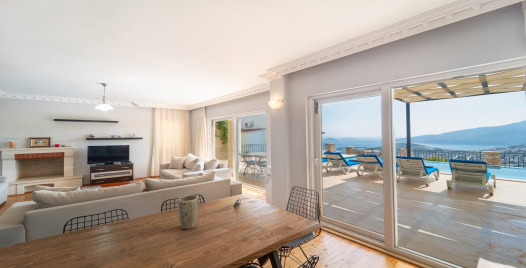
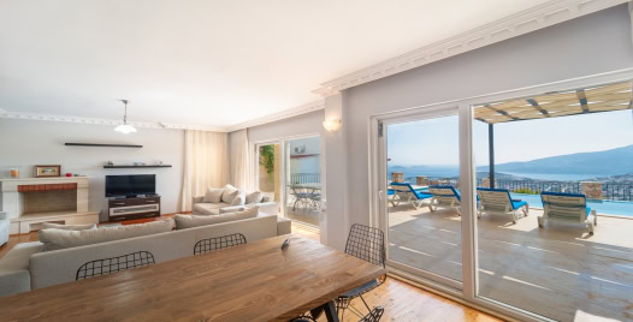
- plant pot [177,195,199,230]
